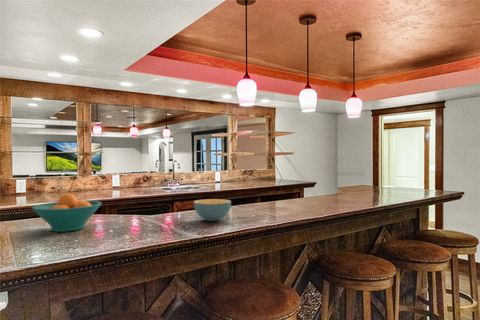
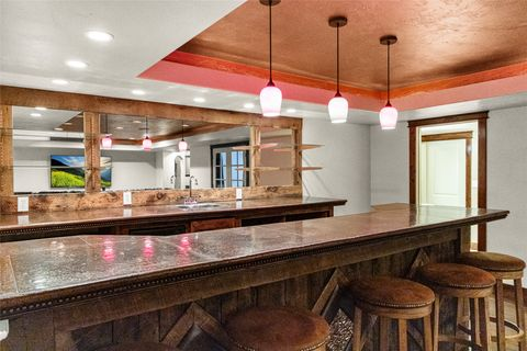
- cereal bowl [193,198,232,222]
- fruit bowl [31,193,103,233]
